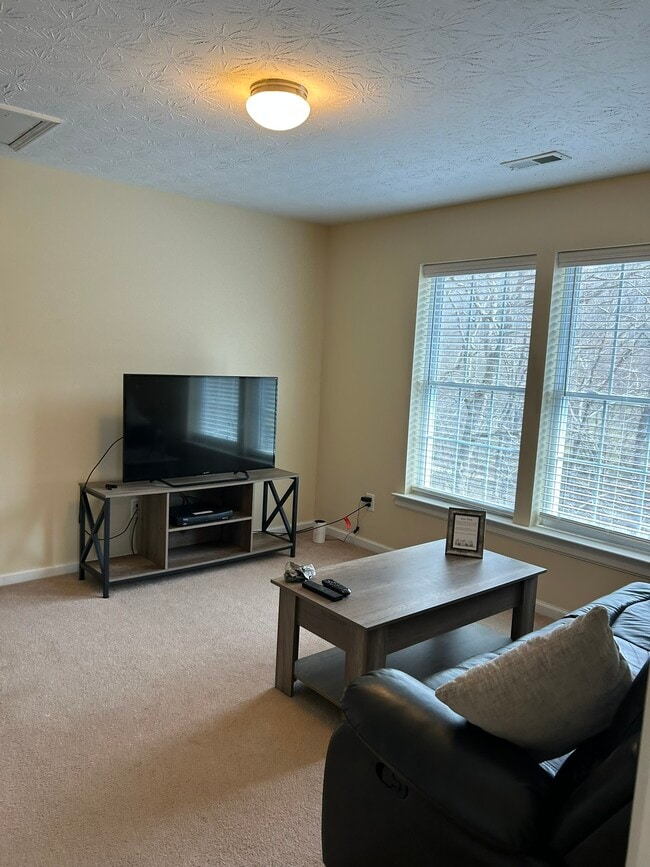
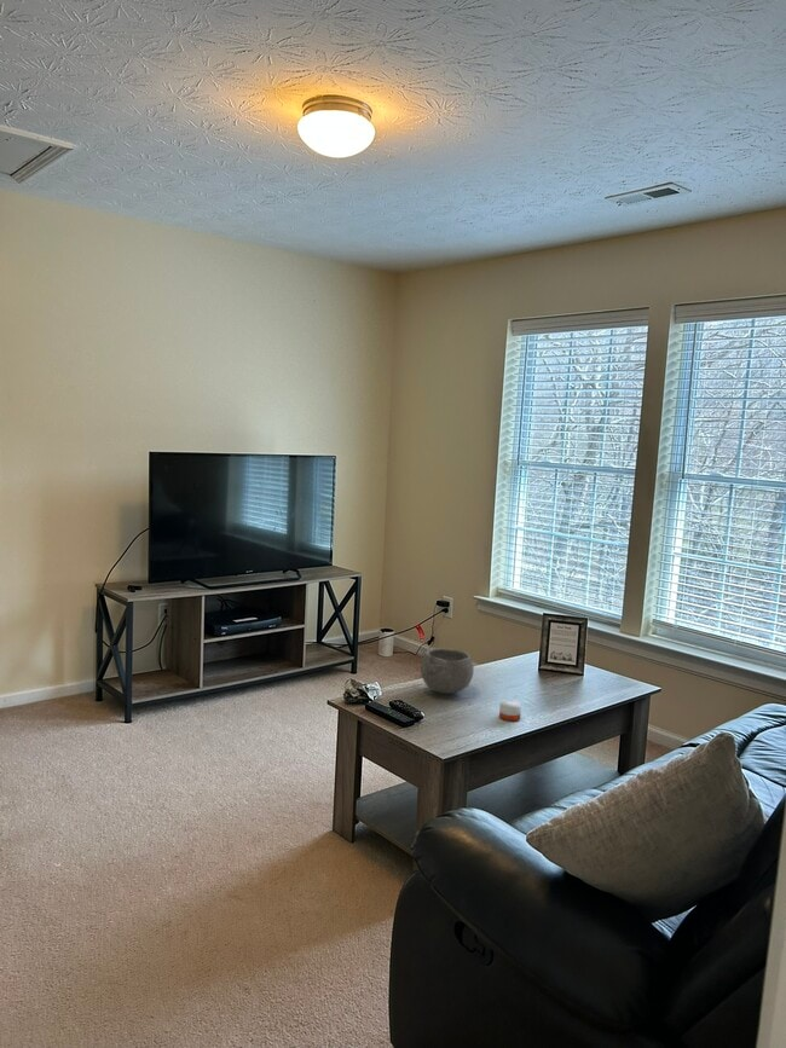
+ bowl [420,647,475,695]
+ candle [498,699,522,722]
